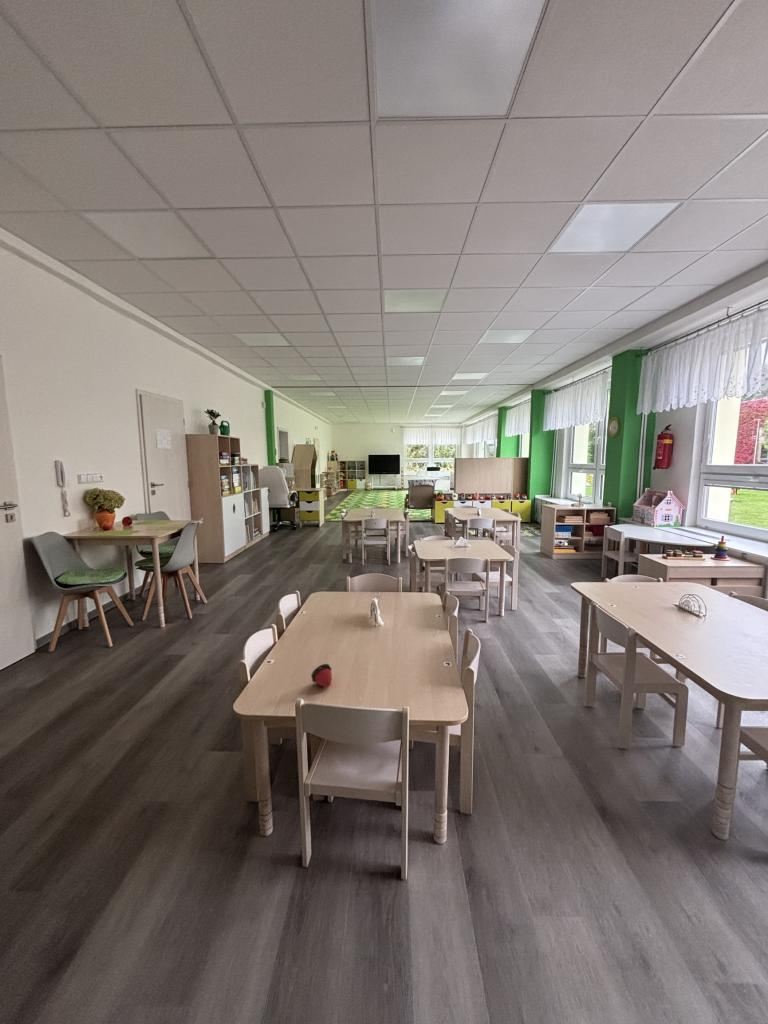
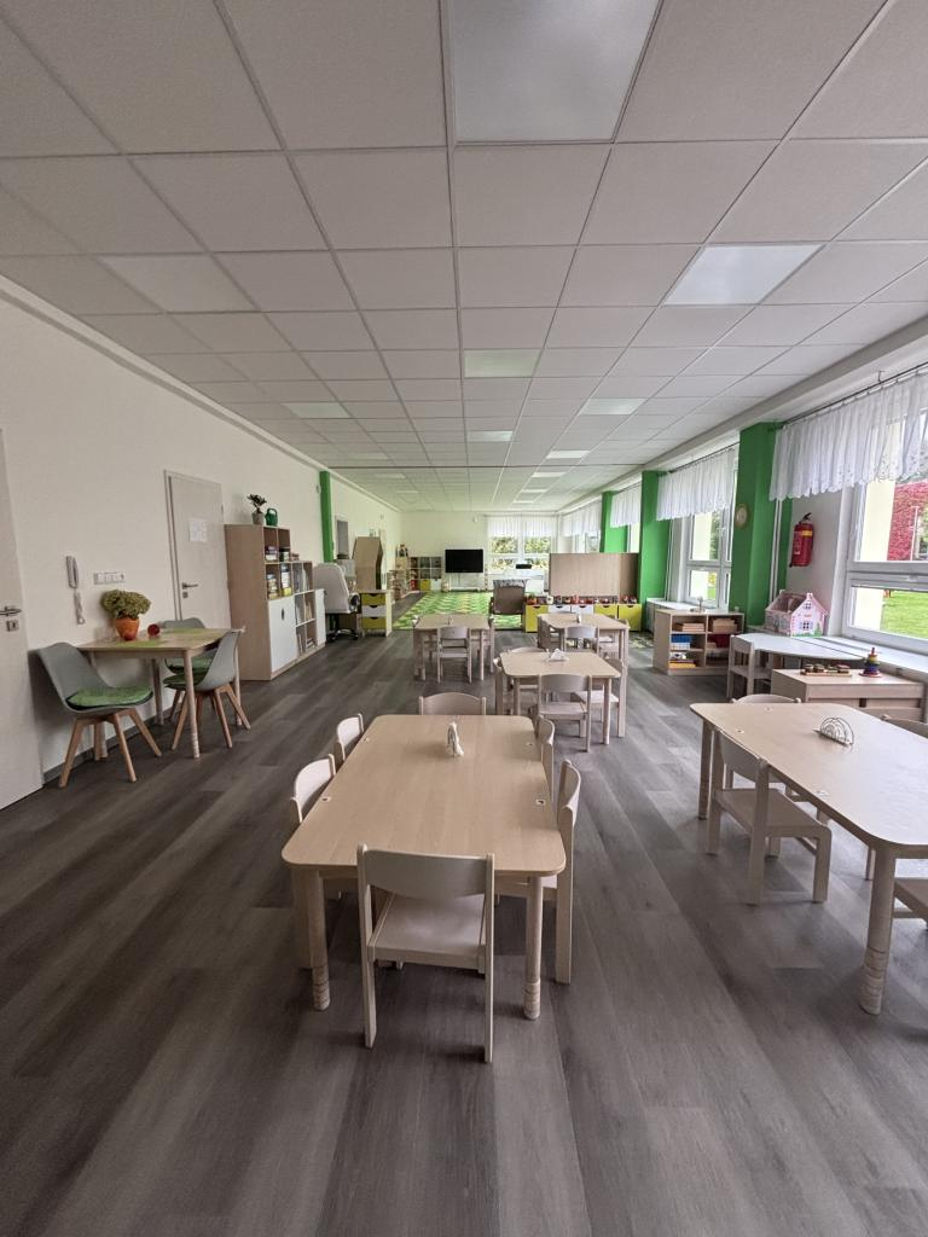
- fruit [310,663,333,688]
